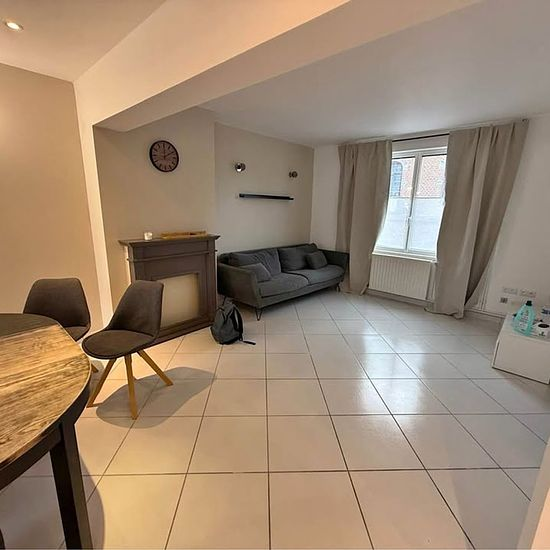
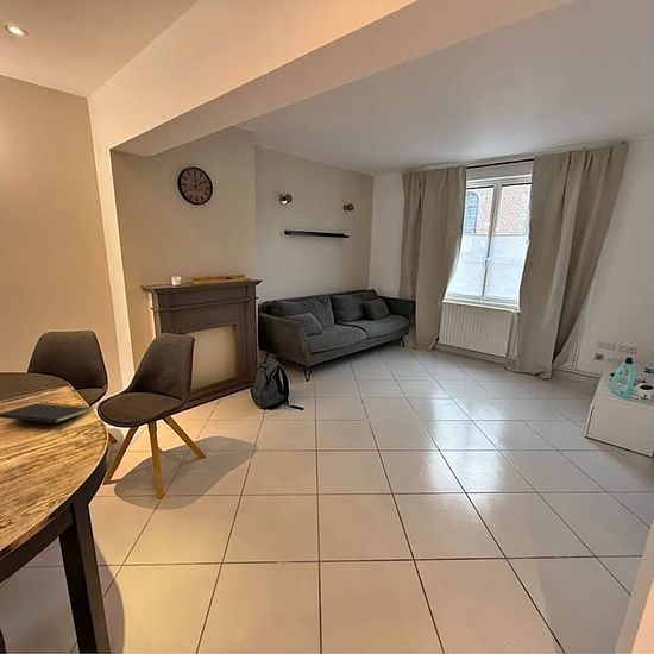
+ notepad [0,401,94,432]
